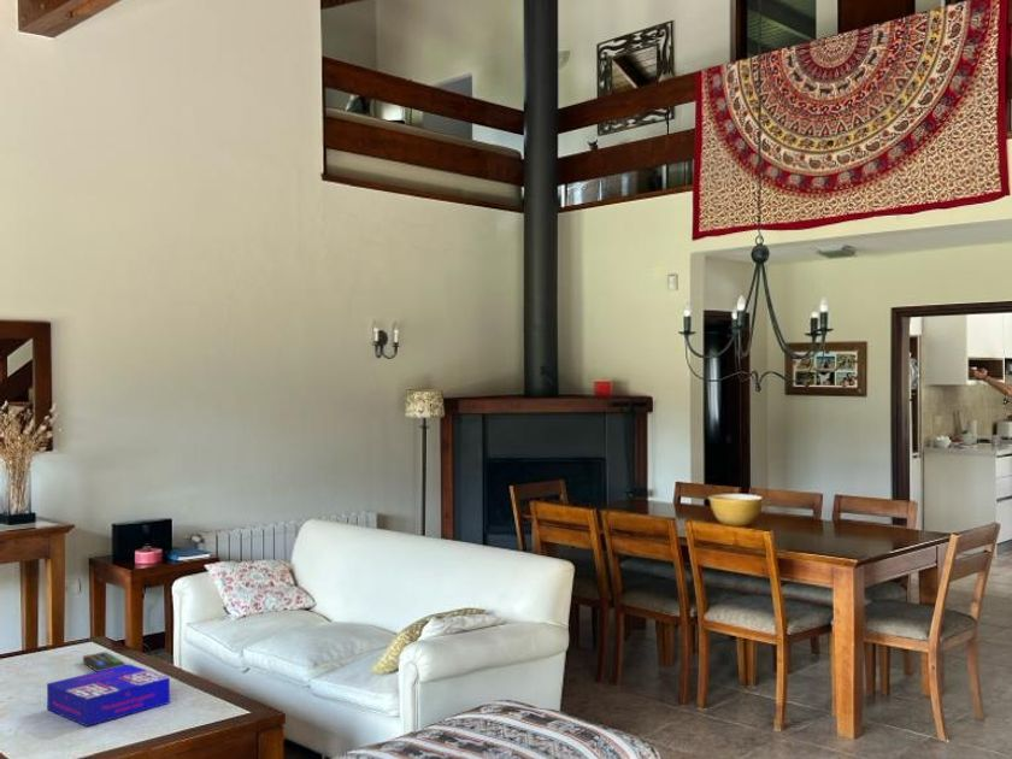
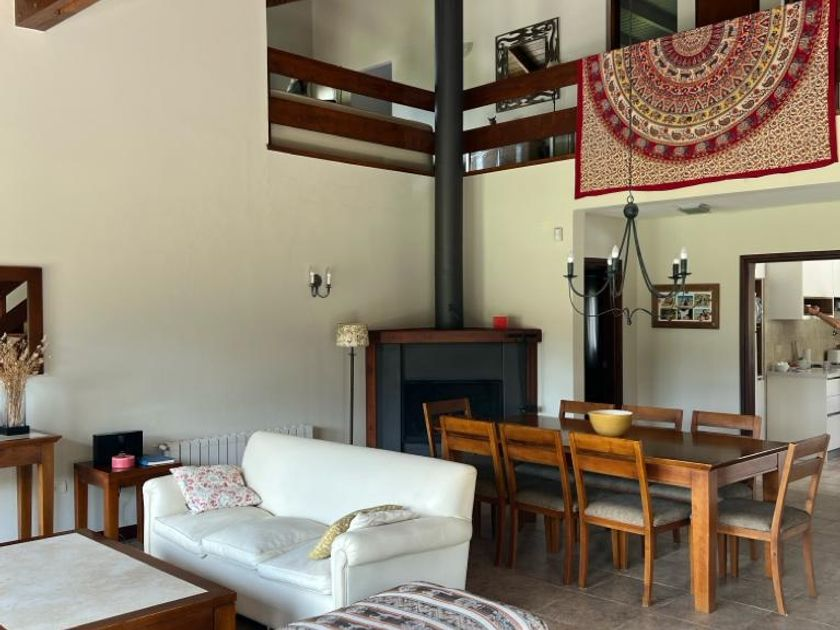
- remote control [82,651,128,672]
- board game [46,663,171,728]
